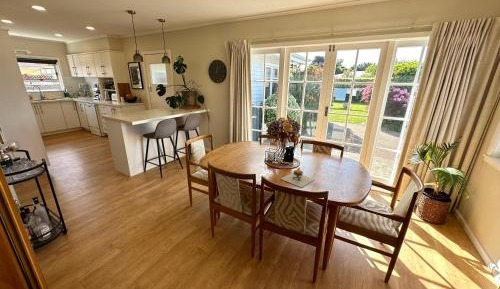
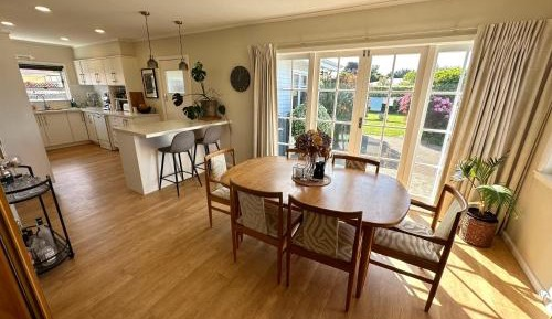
- candle [280,166,316,188]
